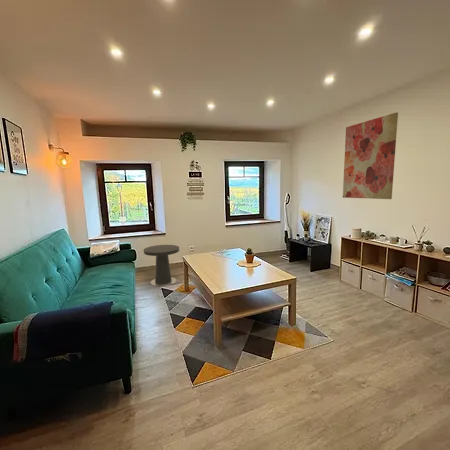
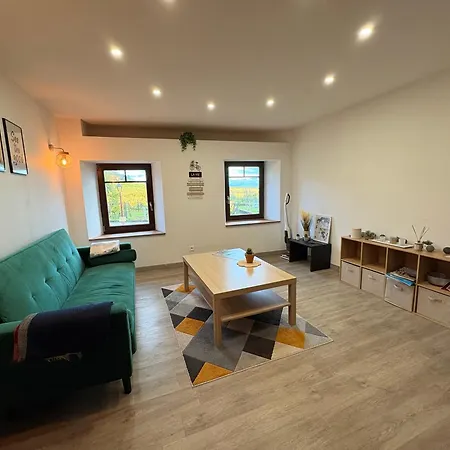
- side table [143,244,180,287]
- wall art [342,111,399,200]
